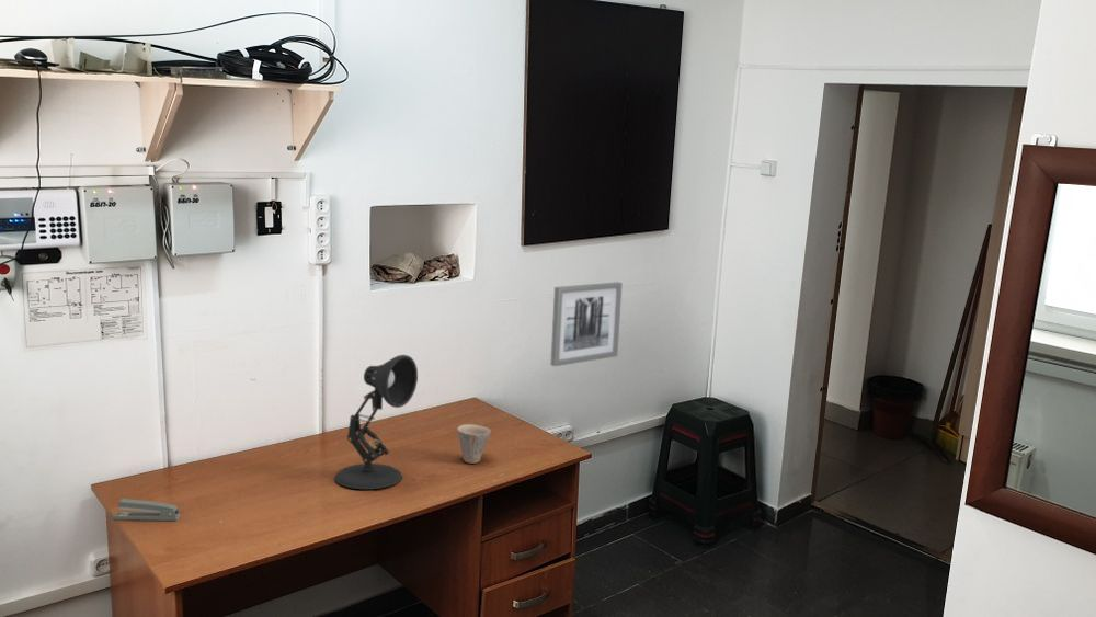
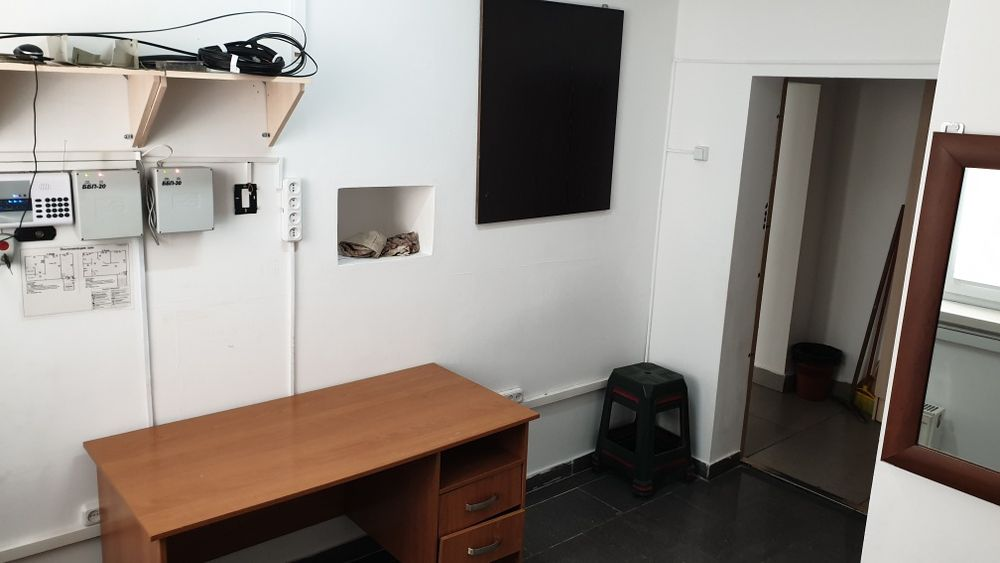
- cup [456,423,491,465]
- desk lamp [333,354,419,490]
- stapler [111,498,181,522]
- wall art [549,281,624,367]
